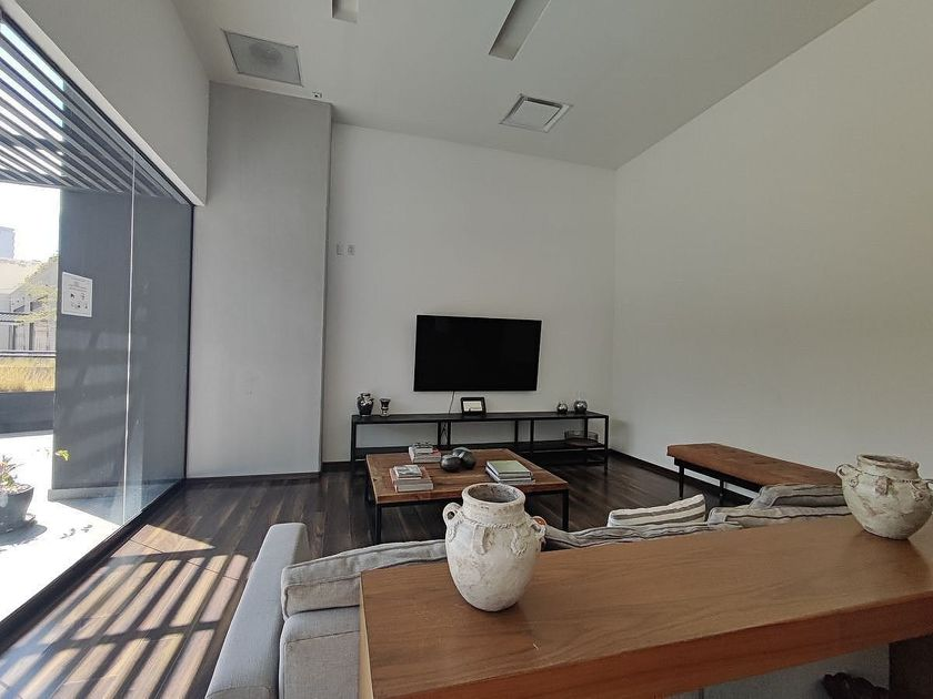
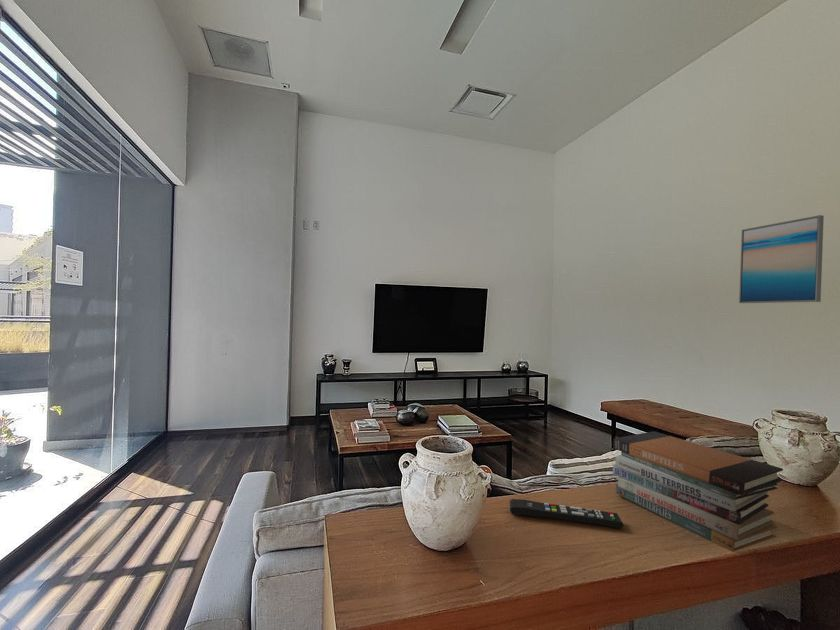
+ wall art [738,214,825,304]
+ book stack [612,430,784,553]
+ remote control [509,498,625,529]
